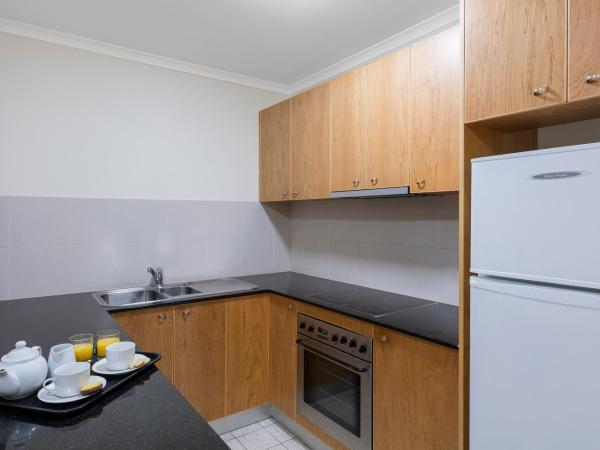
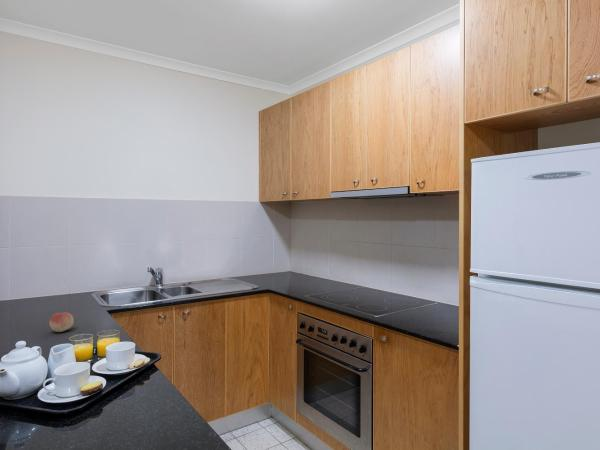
+ fruit [49,311,75,333]
